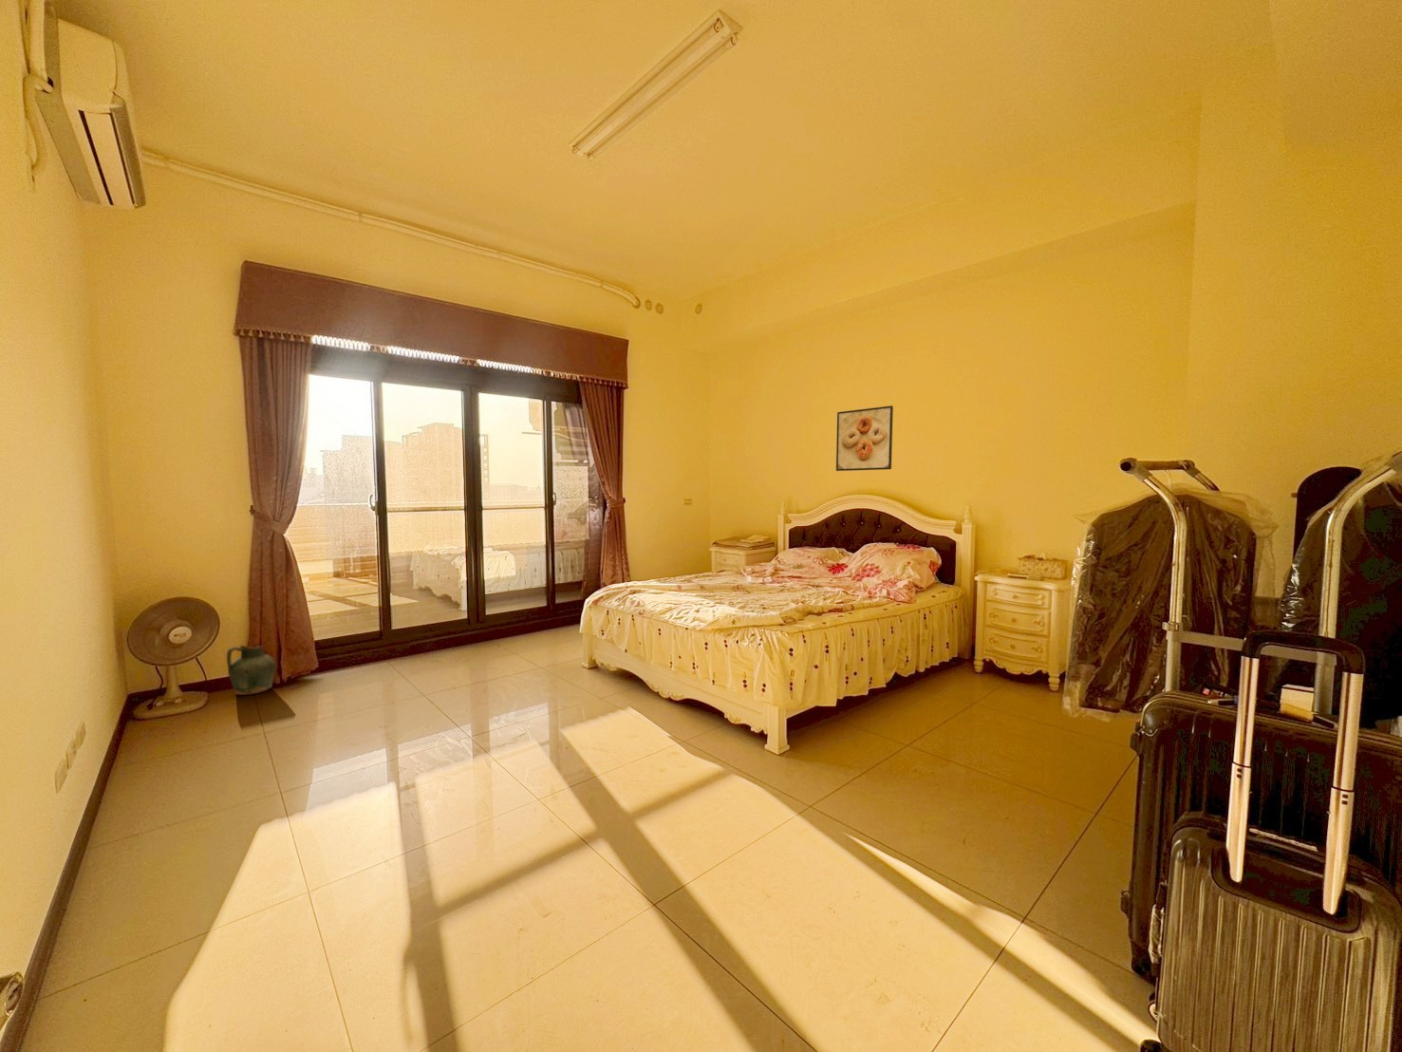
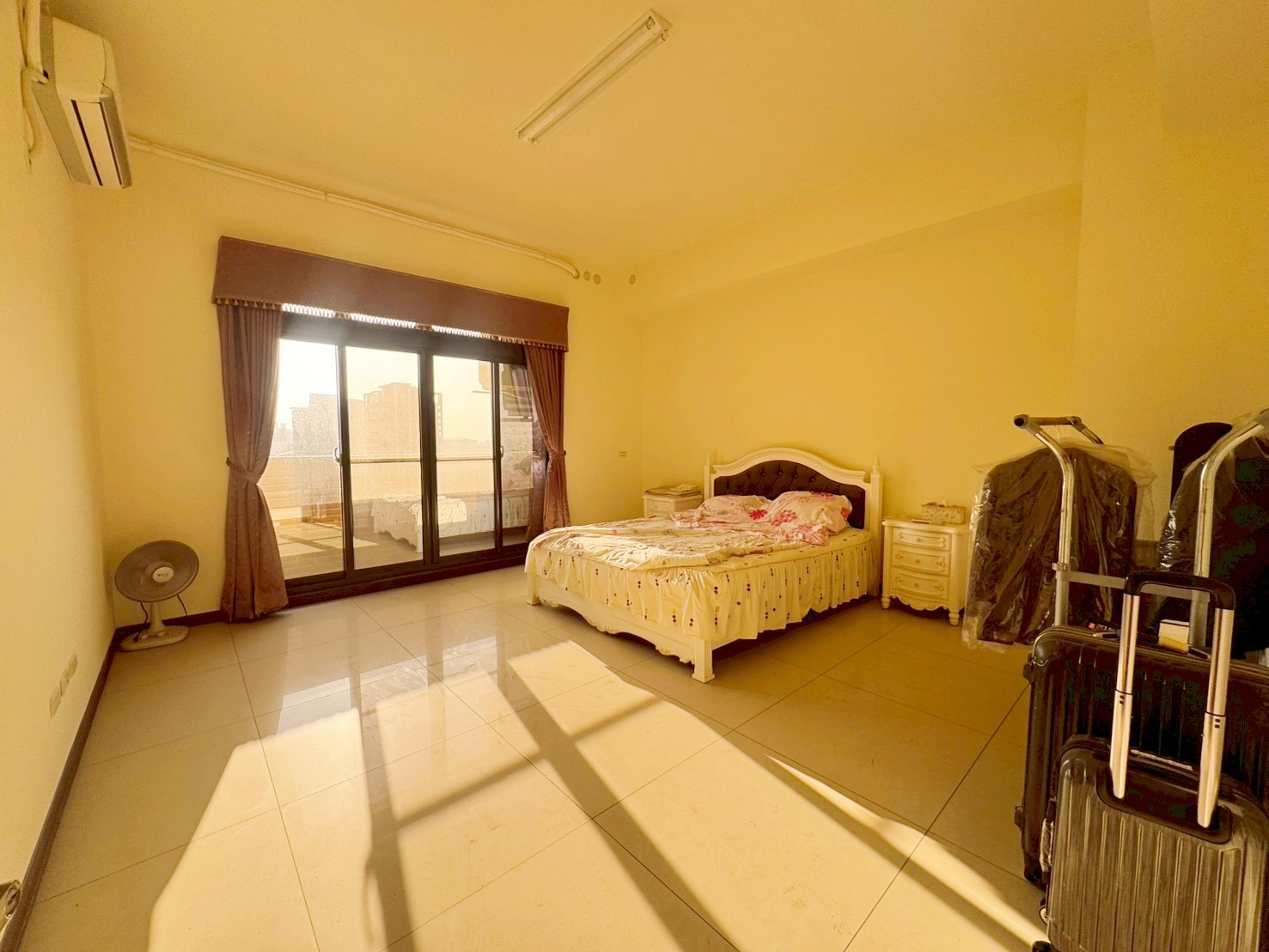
- ceramic jug [225,644,277,696]
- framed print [835,404,894,472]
